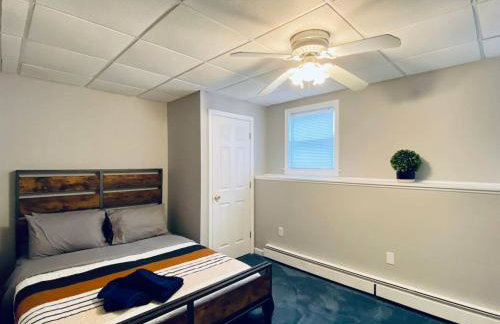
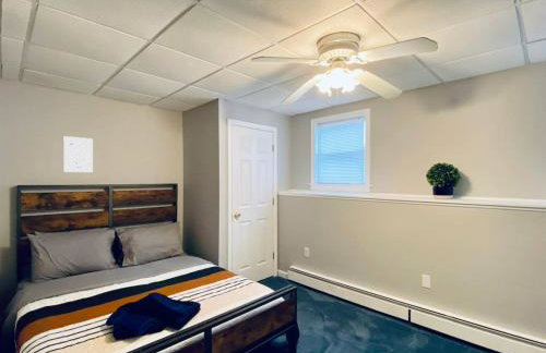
+ wall art [62,135,94,173]
